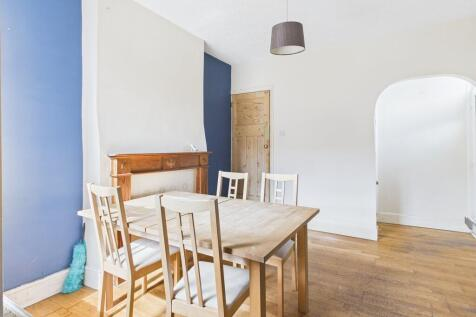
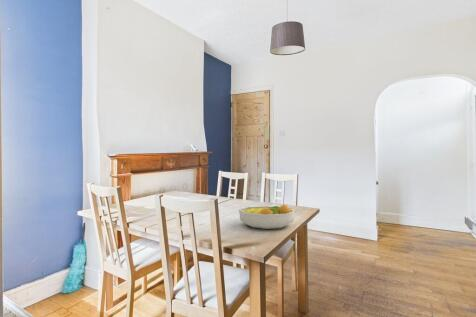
+ fruit bowl [238,203,296,230]
